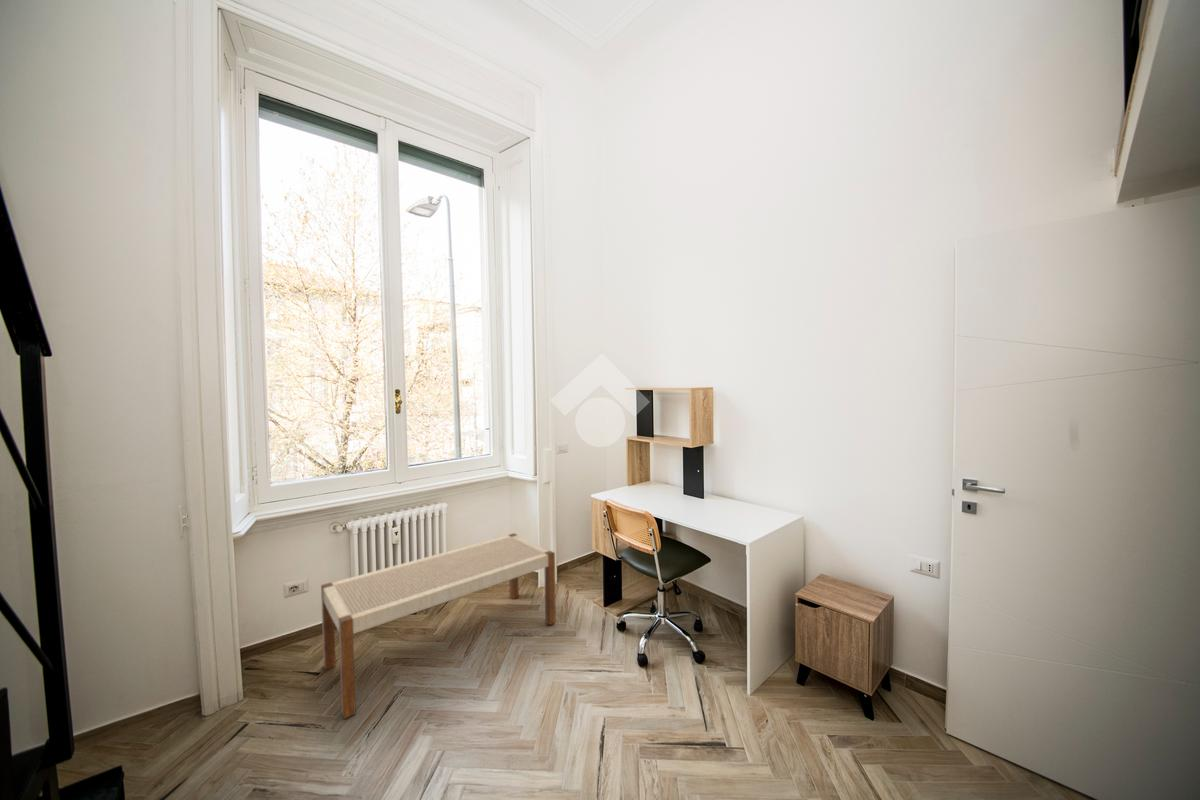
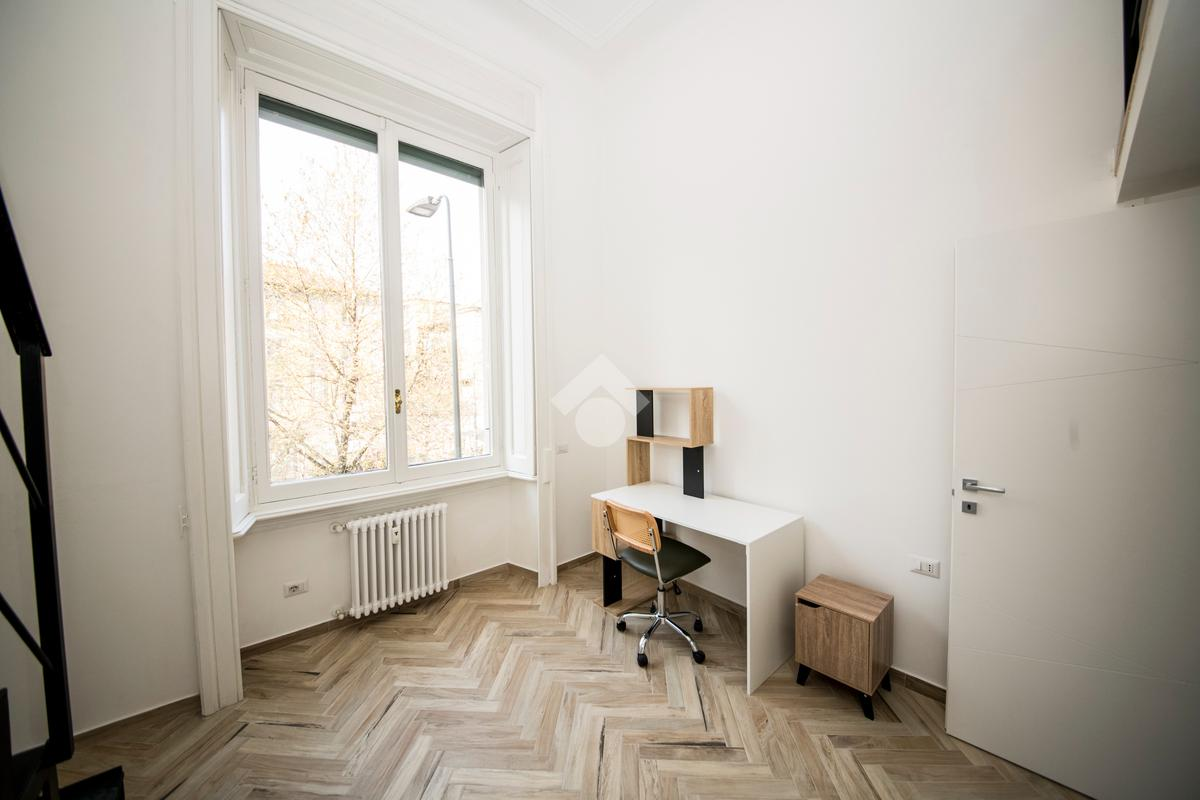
- bench [320,532,557,720]
